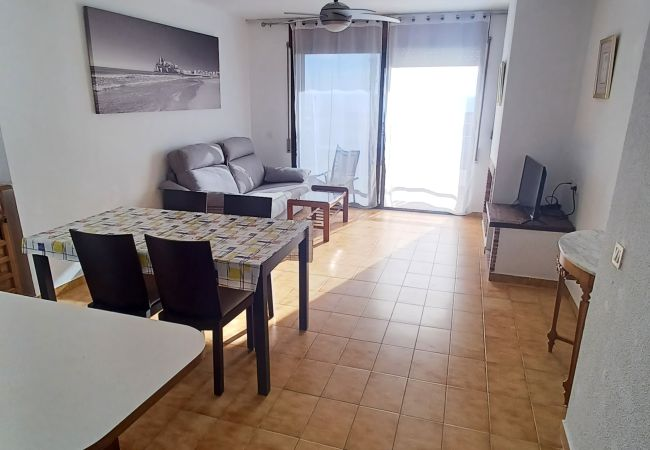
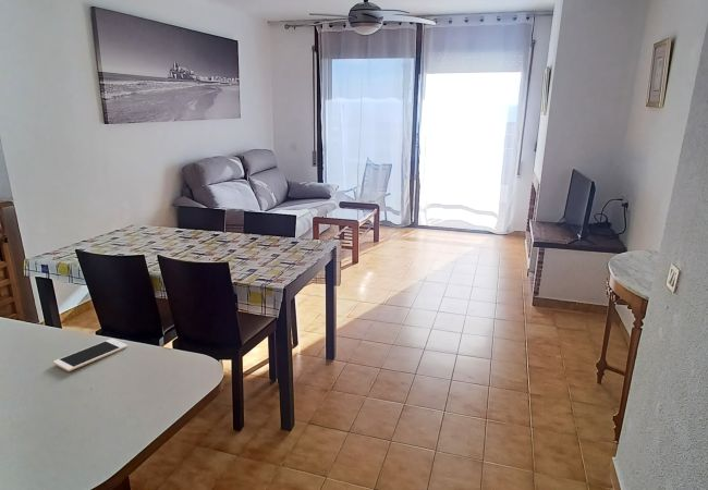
+ cell phone [52,338,129,372]
